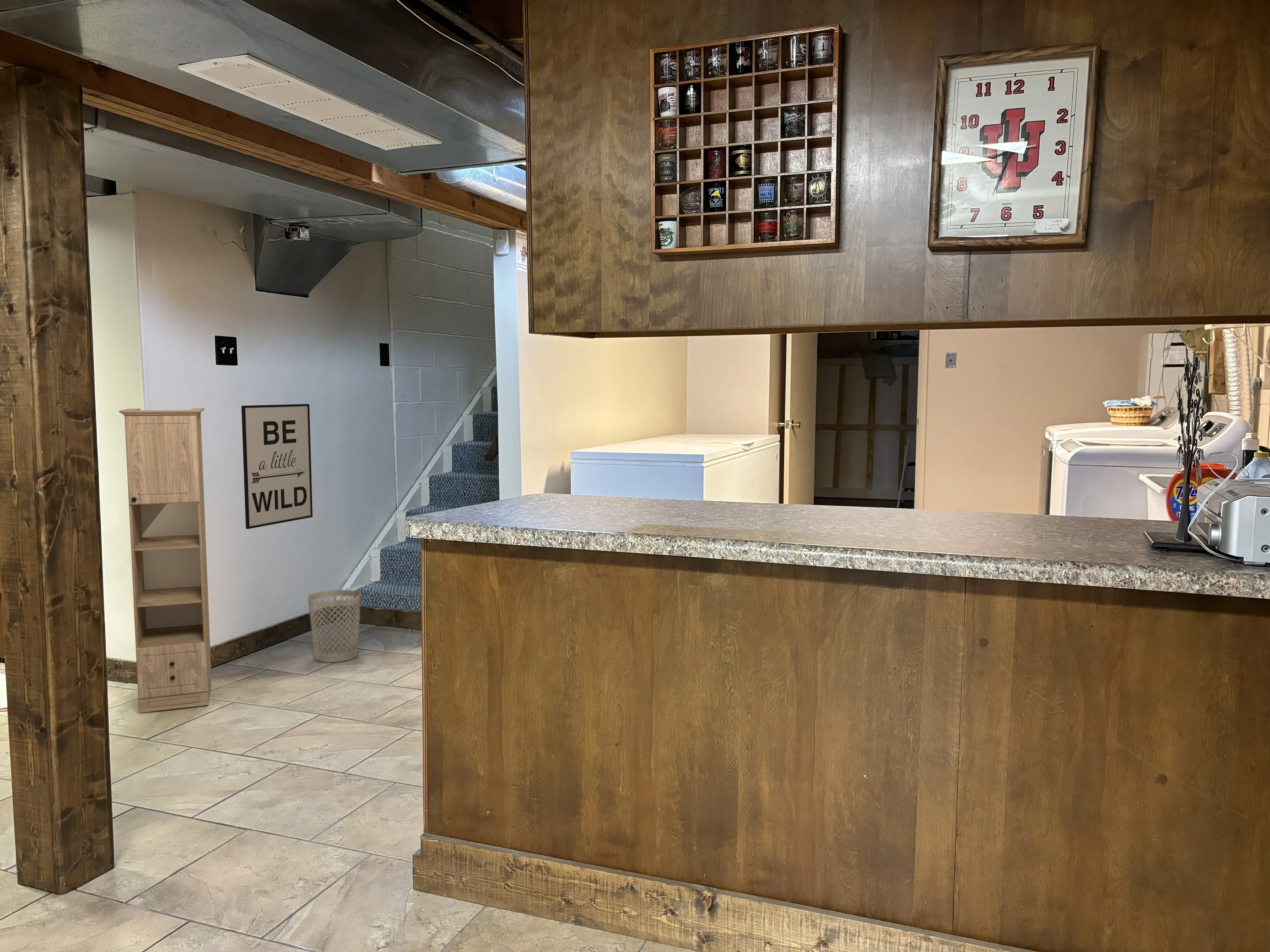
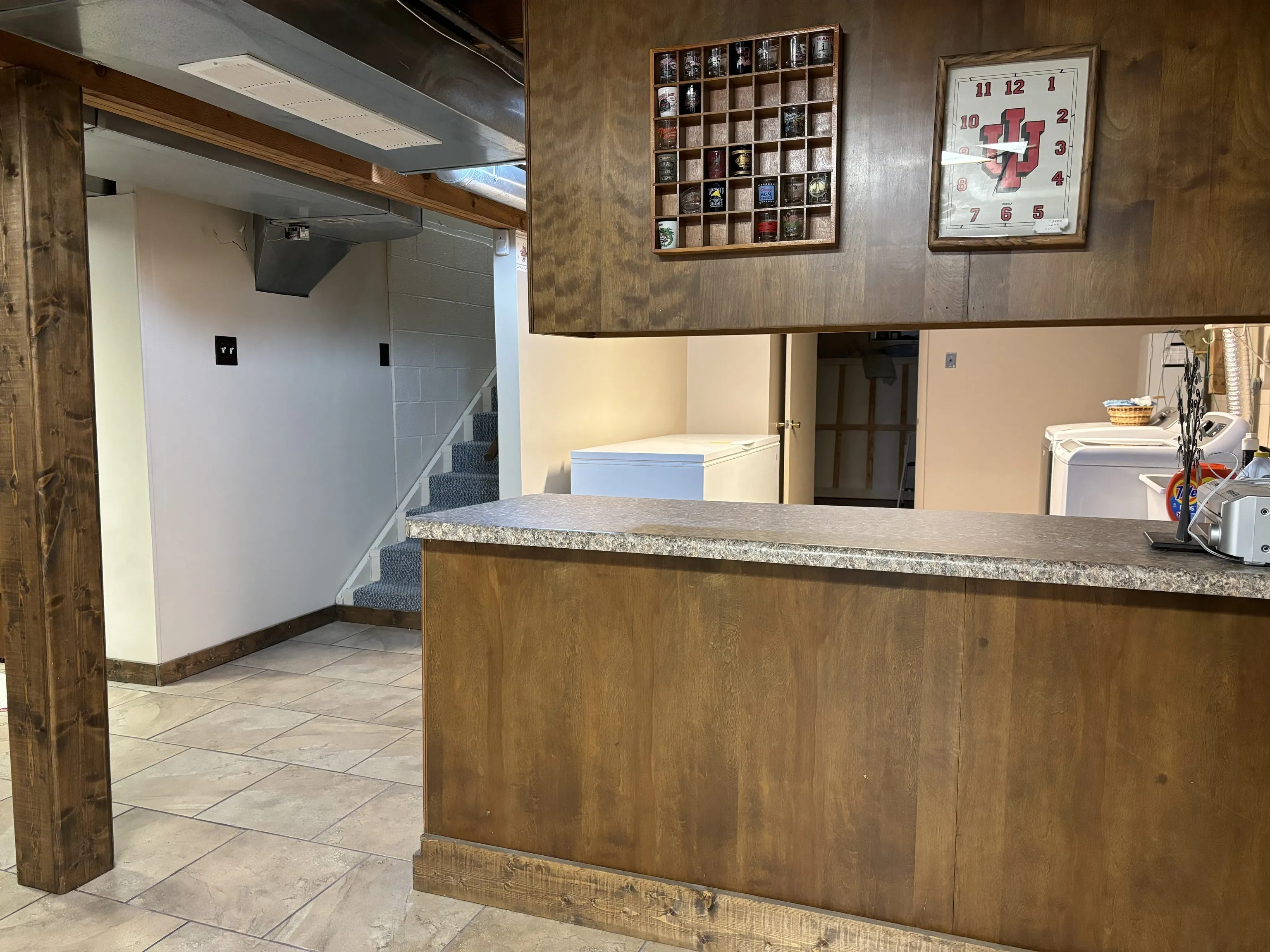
- wall art [241,404,313,529]
- wastebasket [308,589,361,663]
- storage cabinet [119,408,212,714]
